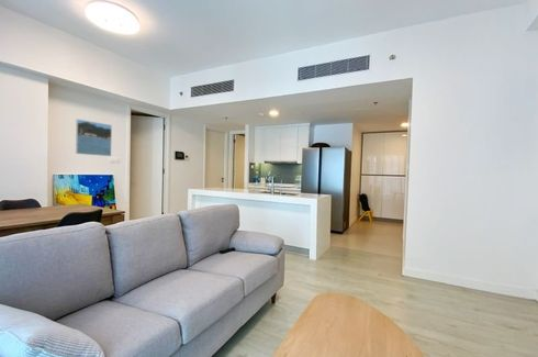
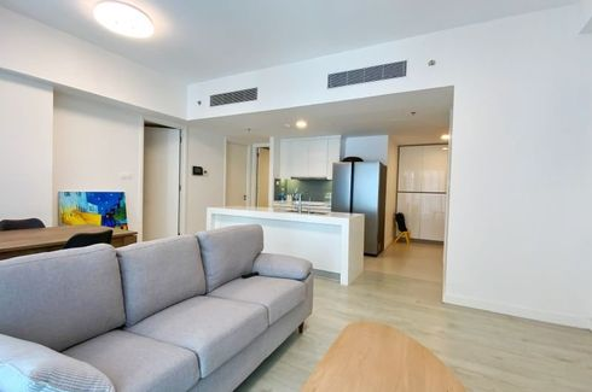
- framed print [75,118,113,157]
